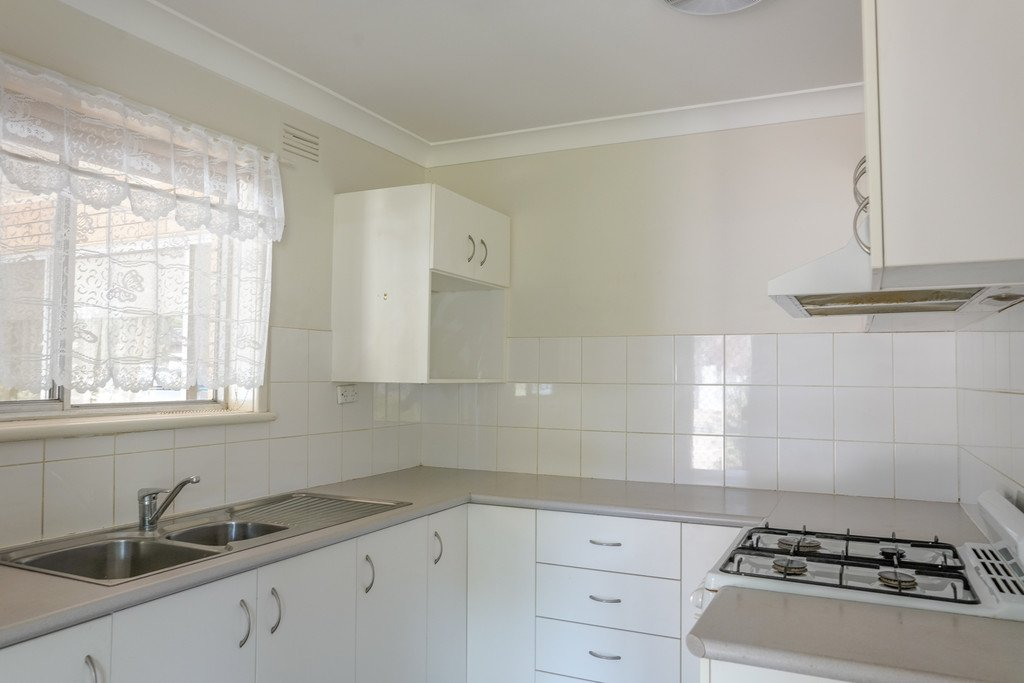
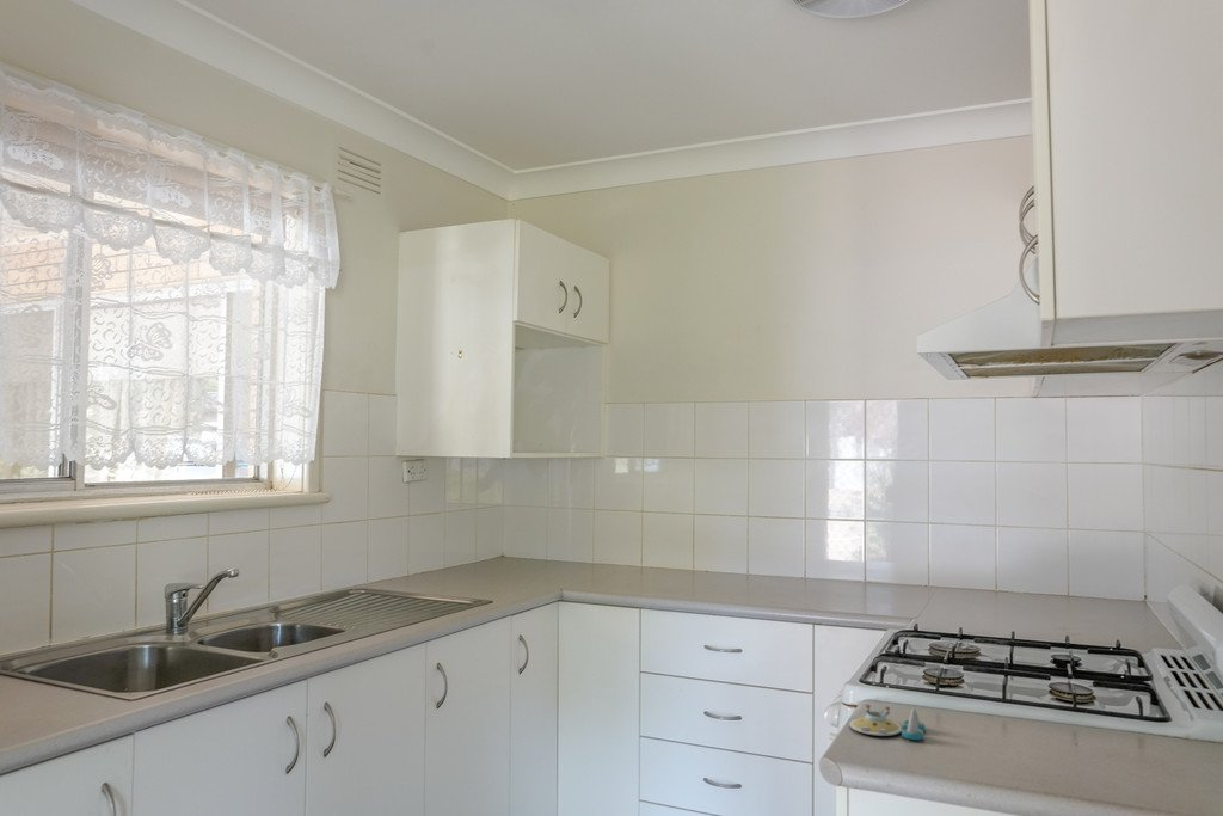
+ salt and pepper shaker set [848,704,927,741]
